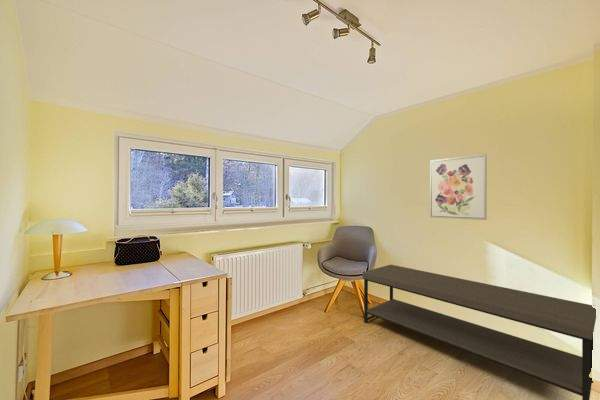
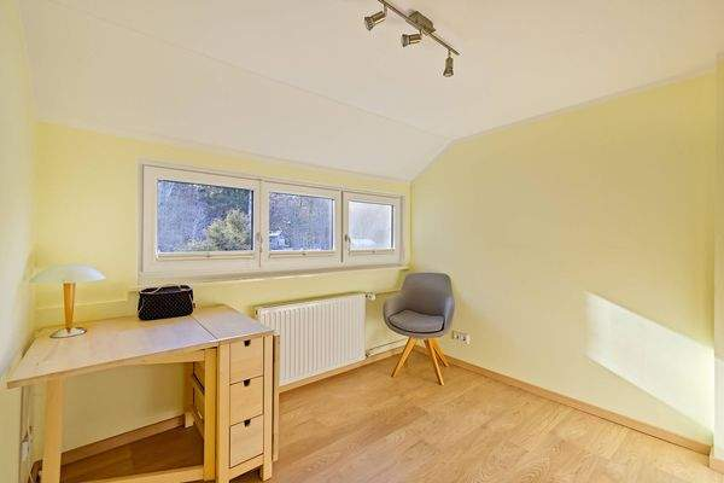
- storage bench [361,264,597,400]
- wall art [429,153,488,221]
